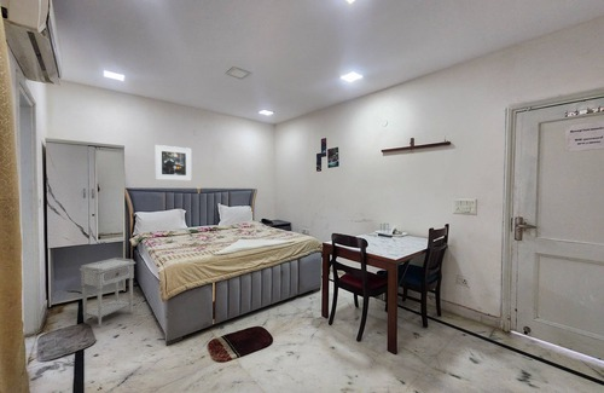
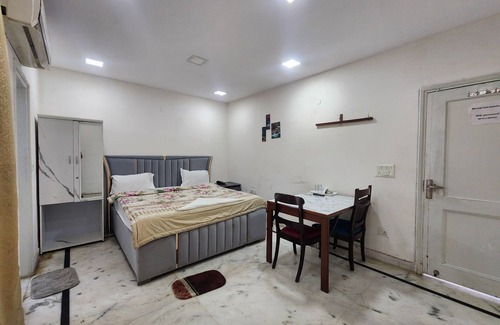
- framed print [155,144,192,181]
- nightstand [79,256,137,328]
